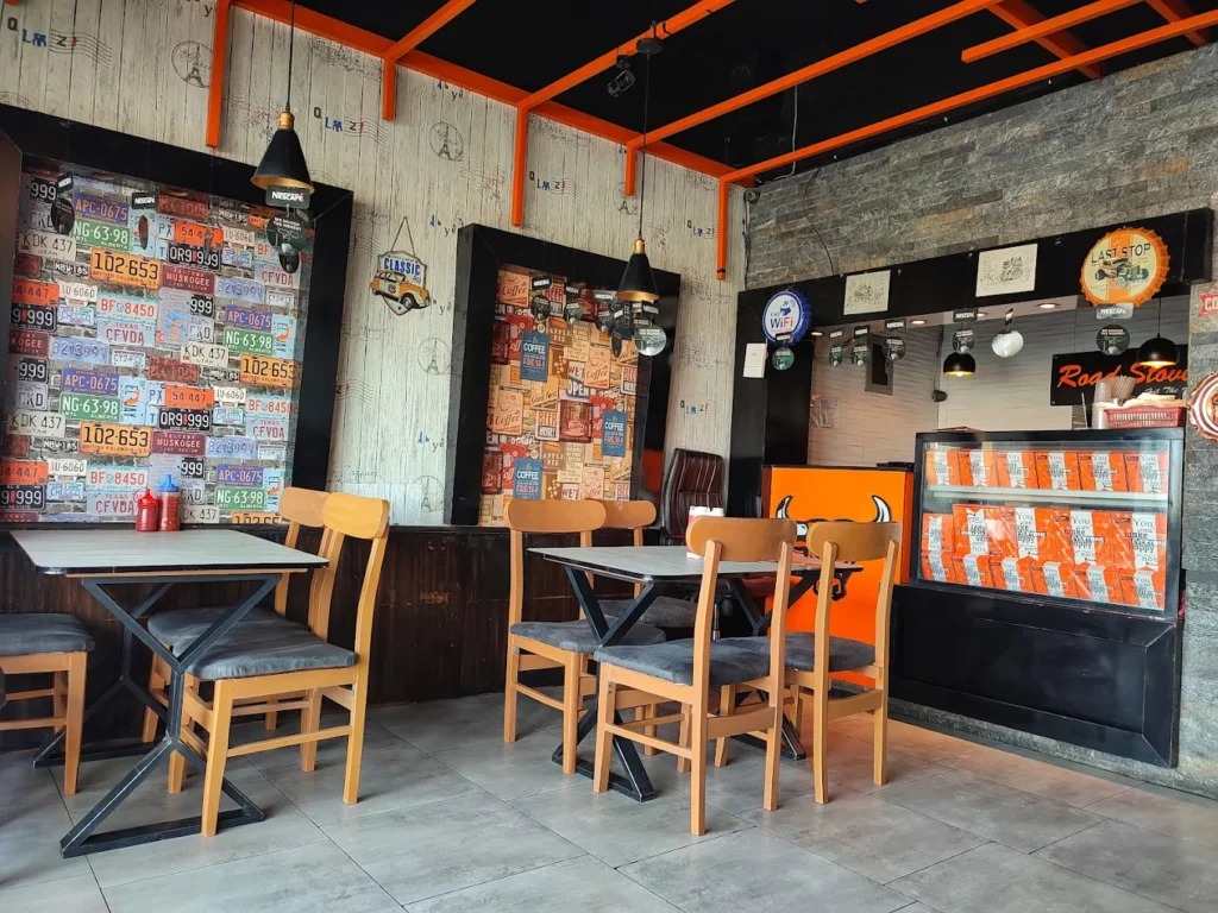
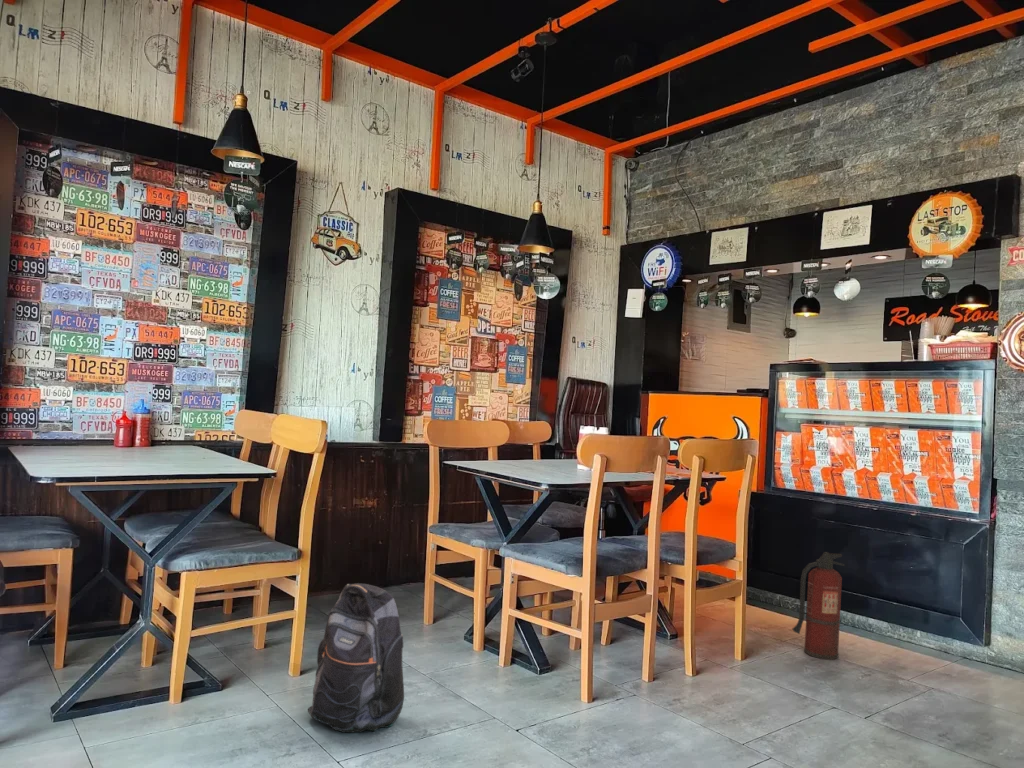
+ fire extinguisher [791,551,846,661]
+ backpack [307,582,405,734]
